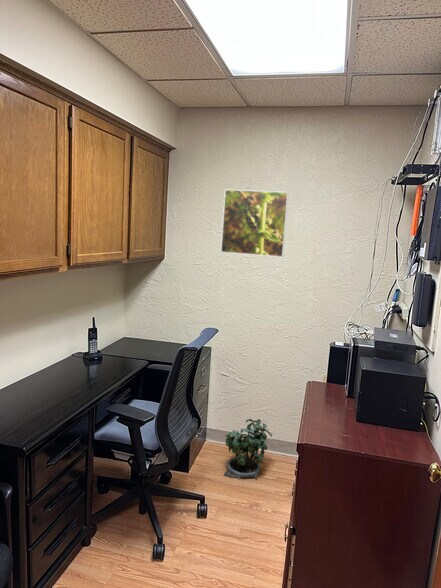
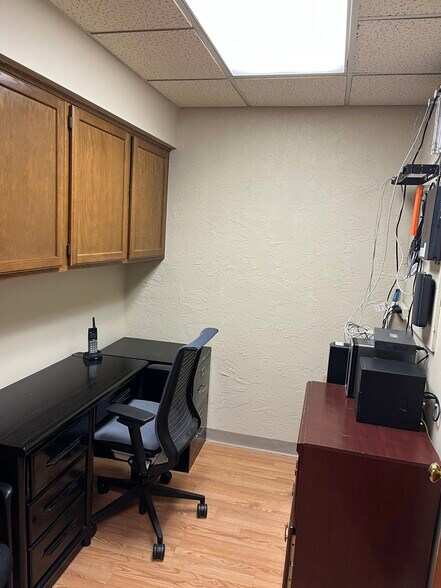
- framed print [220,188,290,258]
- potted plant [222,418,273,481]
